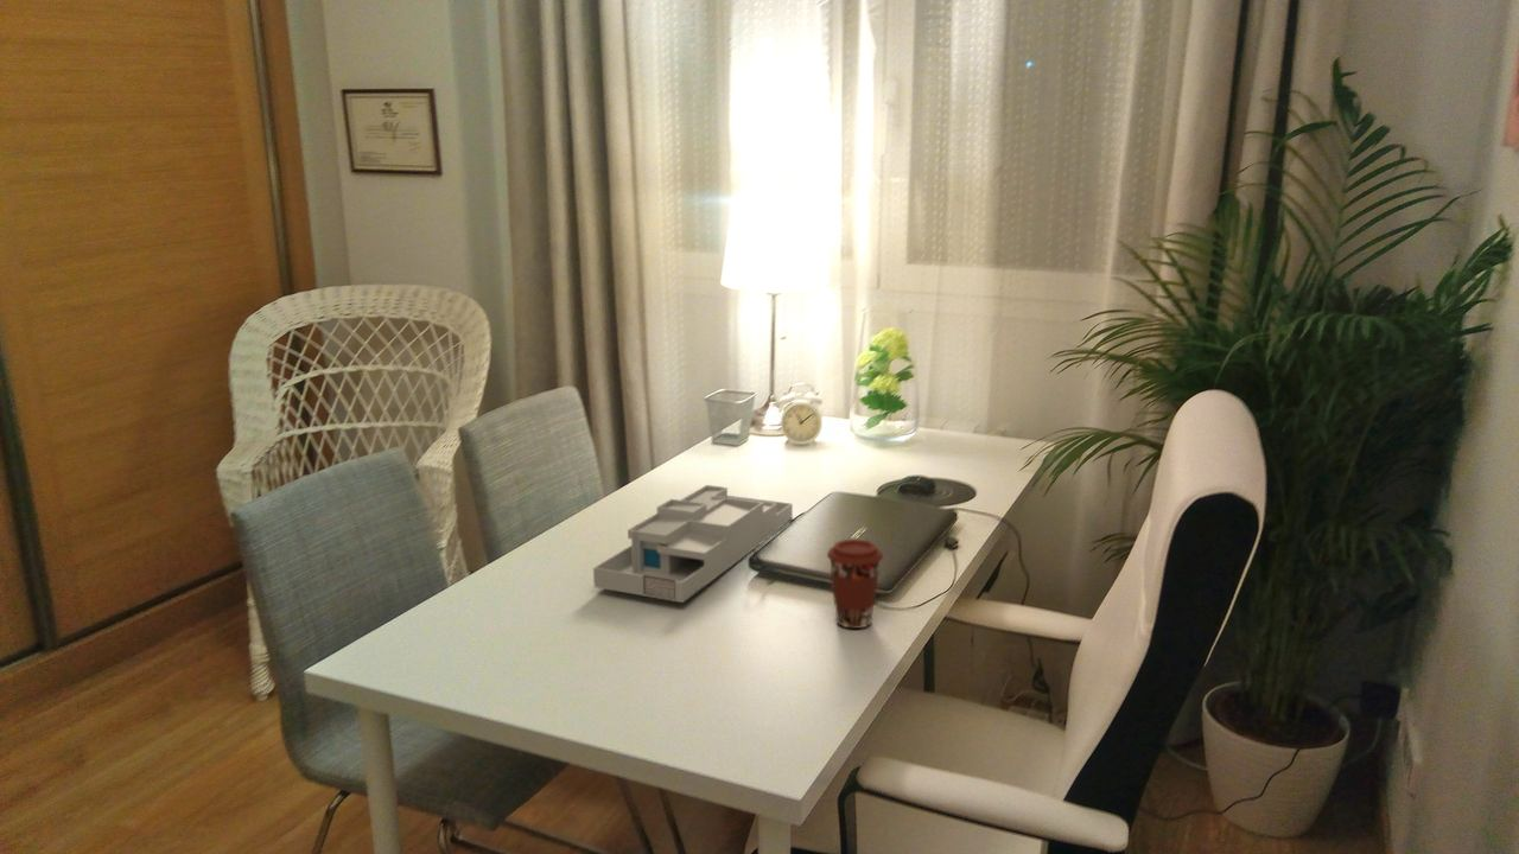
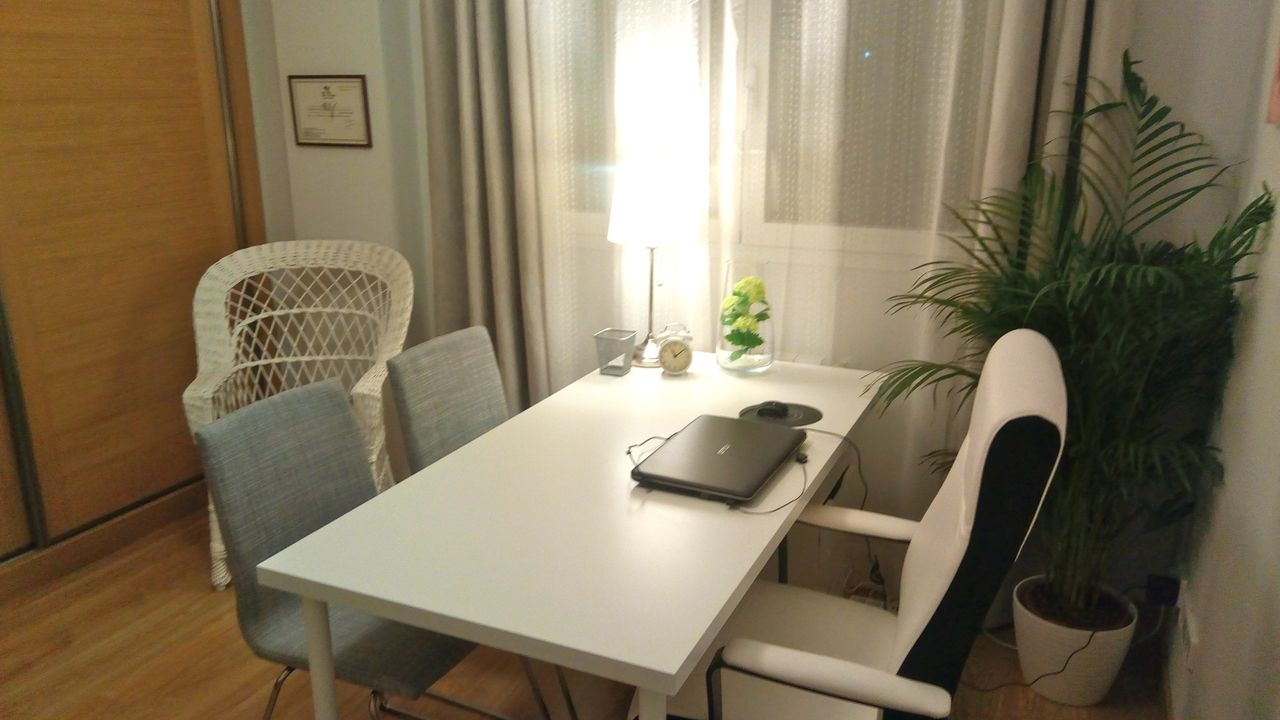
- desk organizer [592,484,794,604]
- coffee cup [826,538,884,630]
